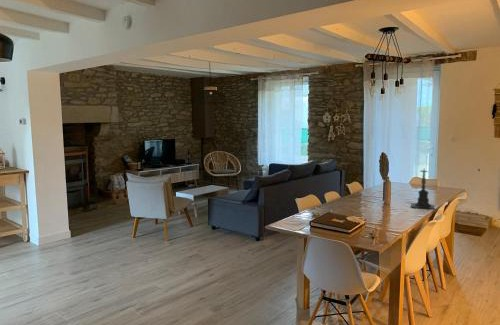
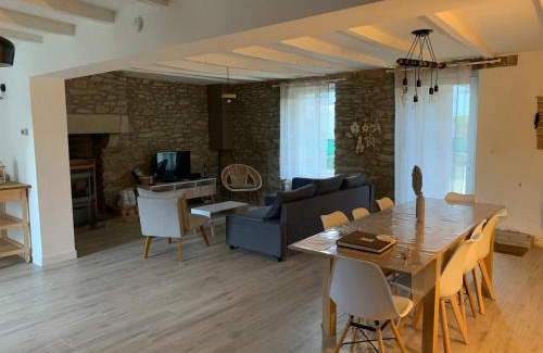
- candle holder [410,169,435,210]
